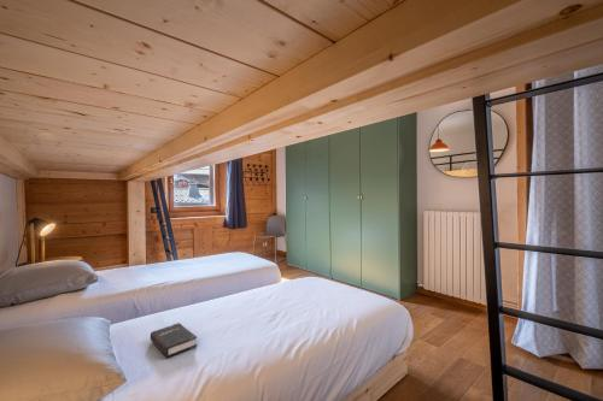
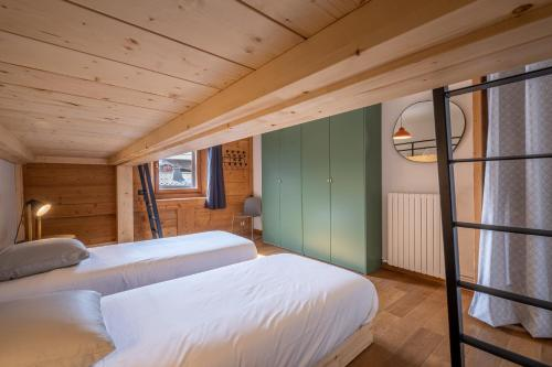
- hardback book [150,322,198,359]
